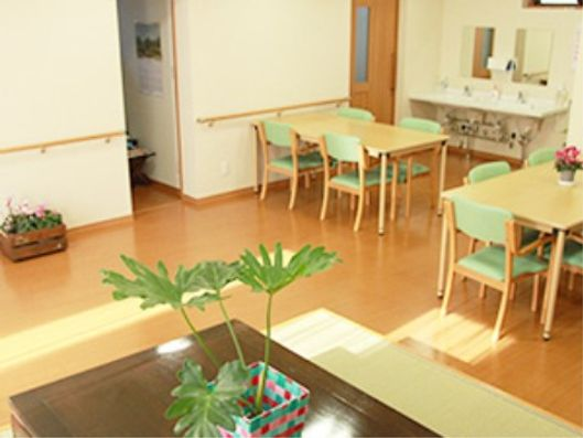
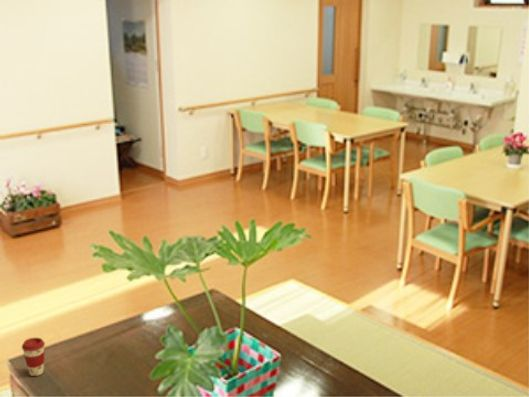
+ coffee cup [21,337,46,377]
